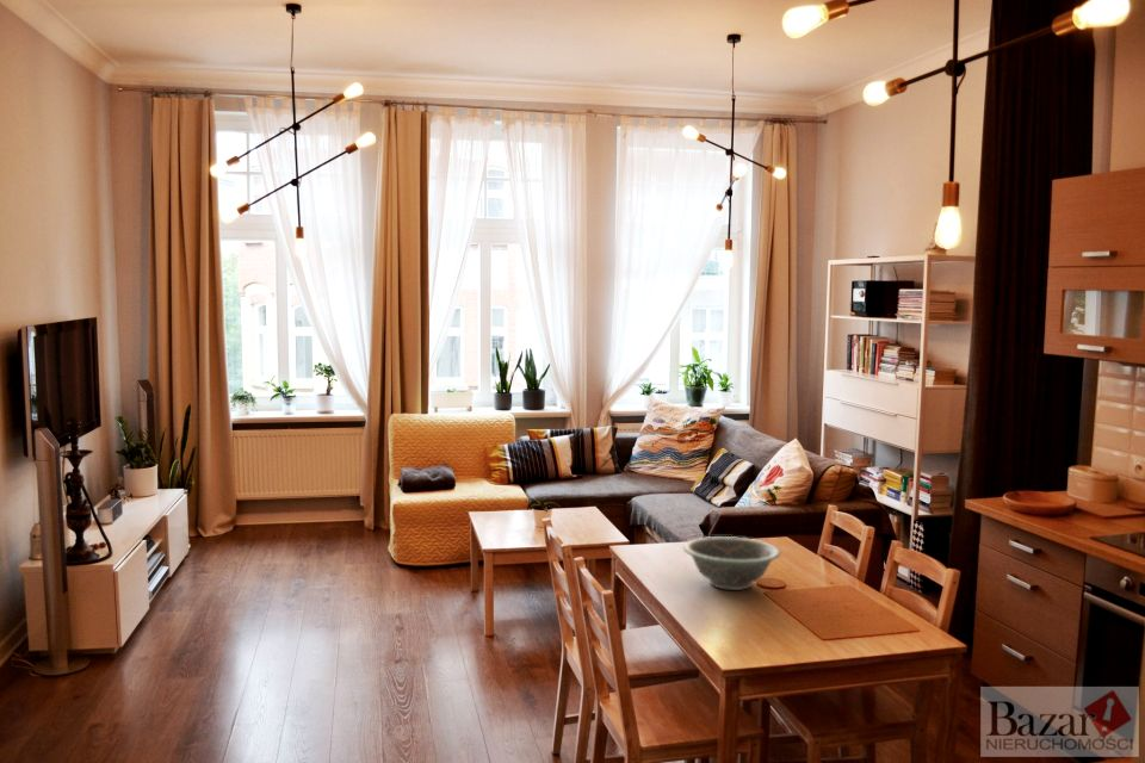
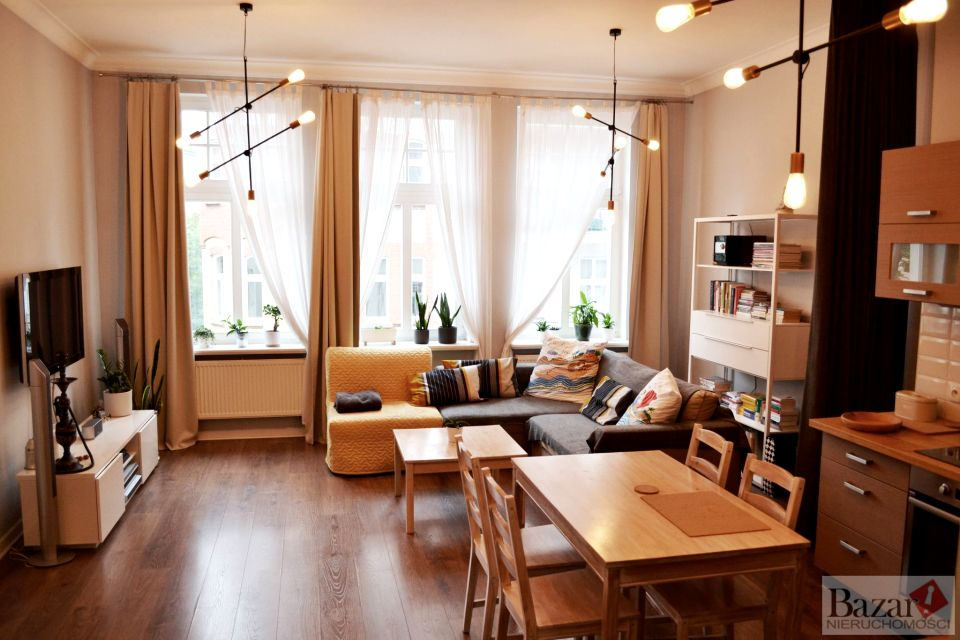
- decorative bowl [682,535,781,591]
